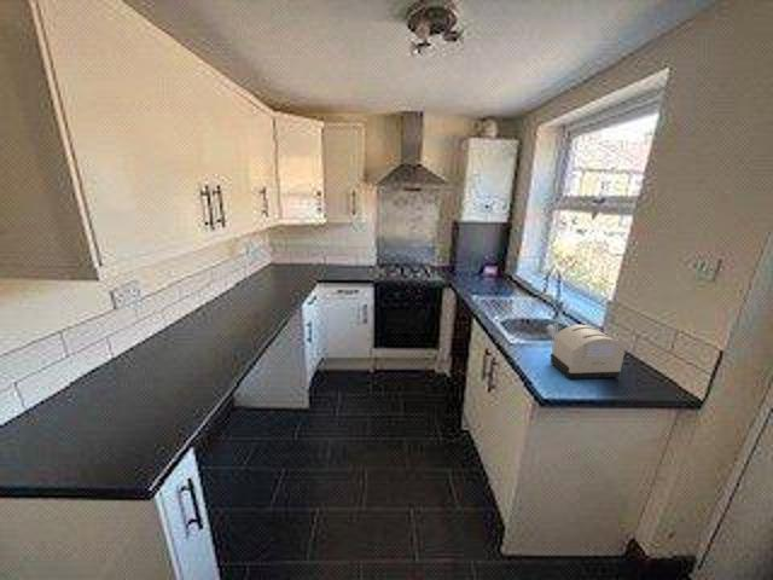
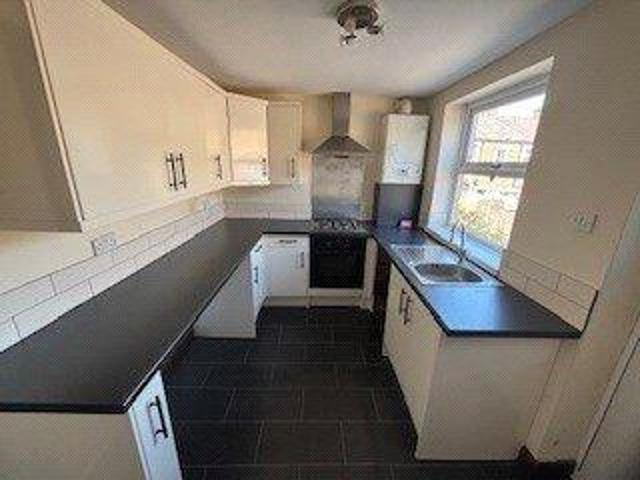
- toaster [546,321,627,381]
